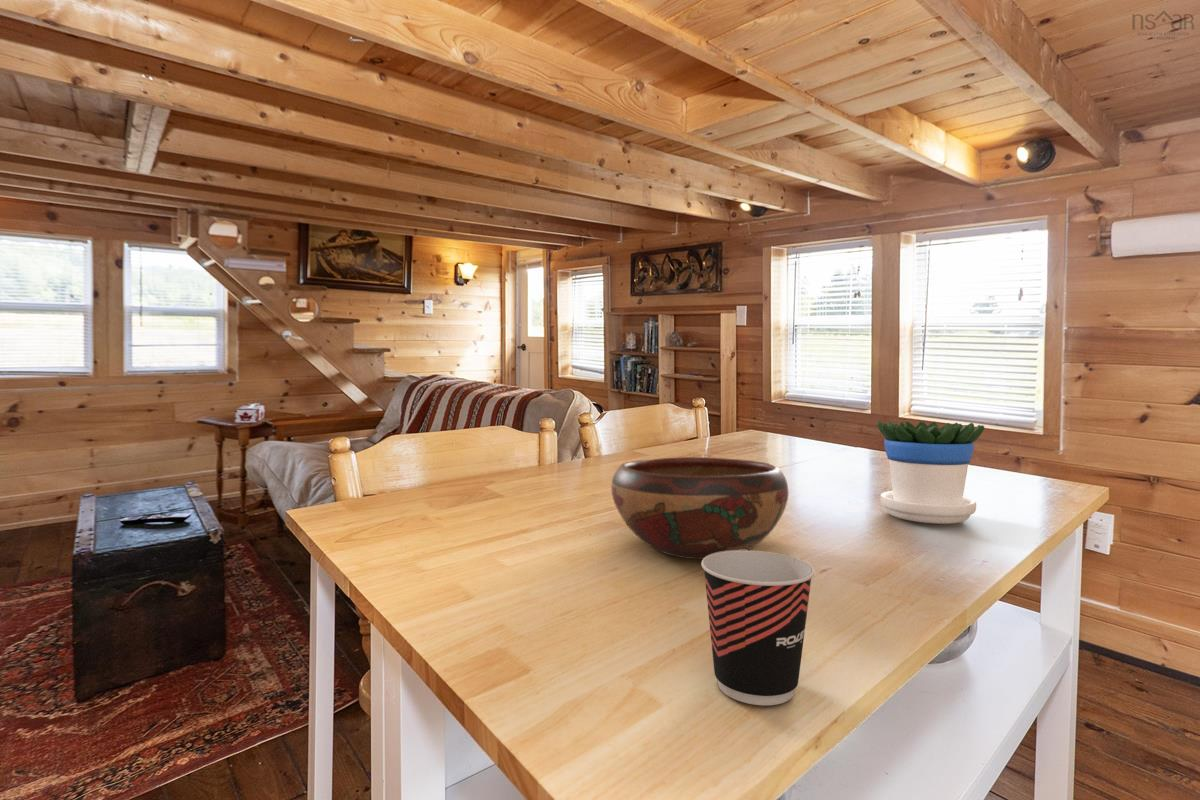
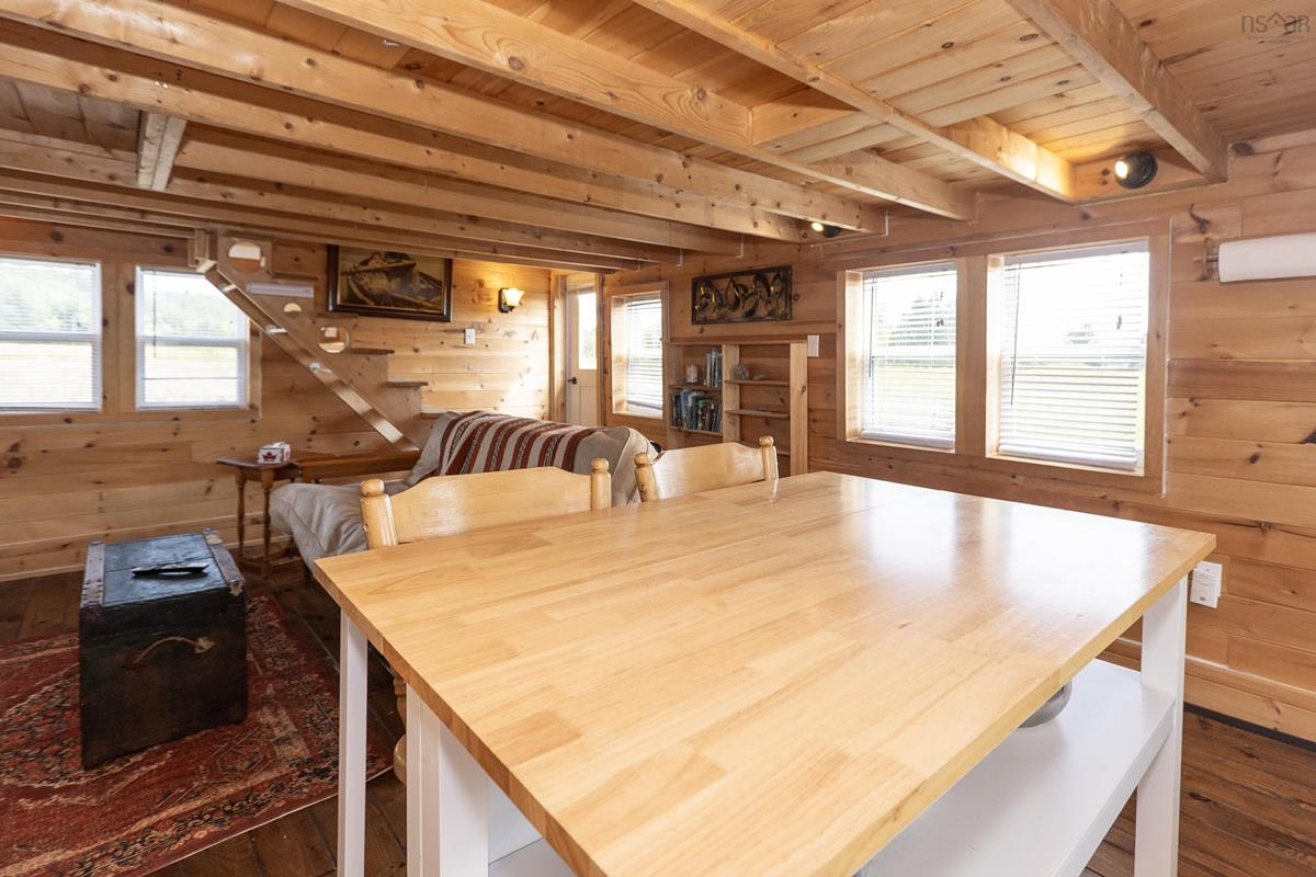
- decorative bowl [610,456,789,560]
- flowerpot [876,420,985,525]
- cup [700,550,816,706]
